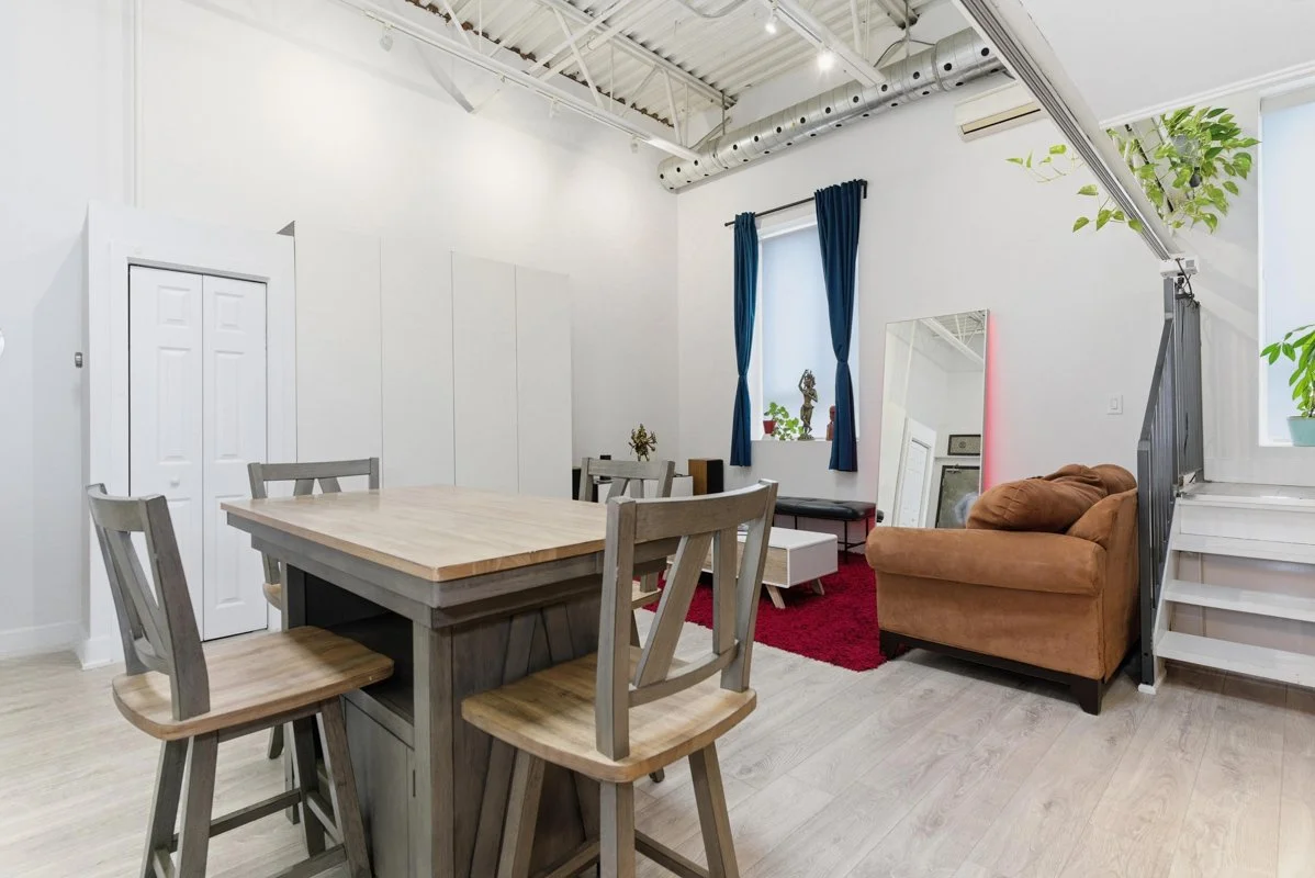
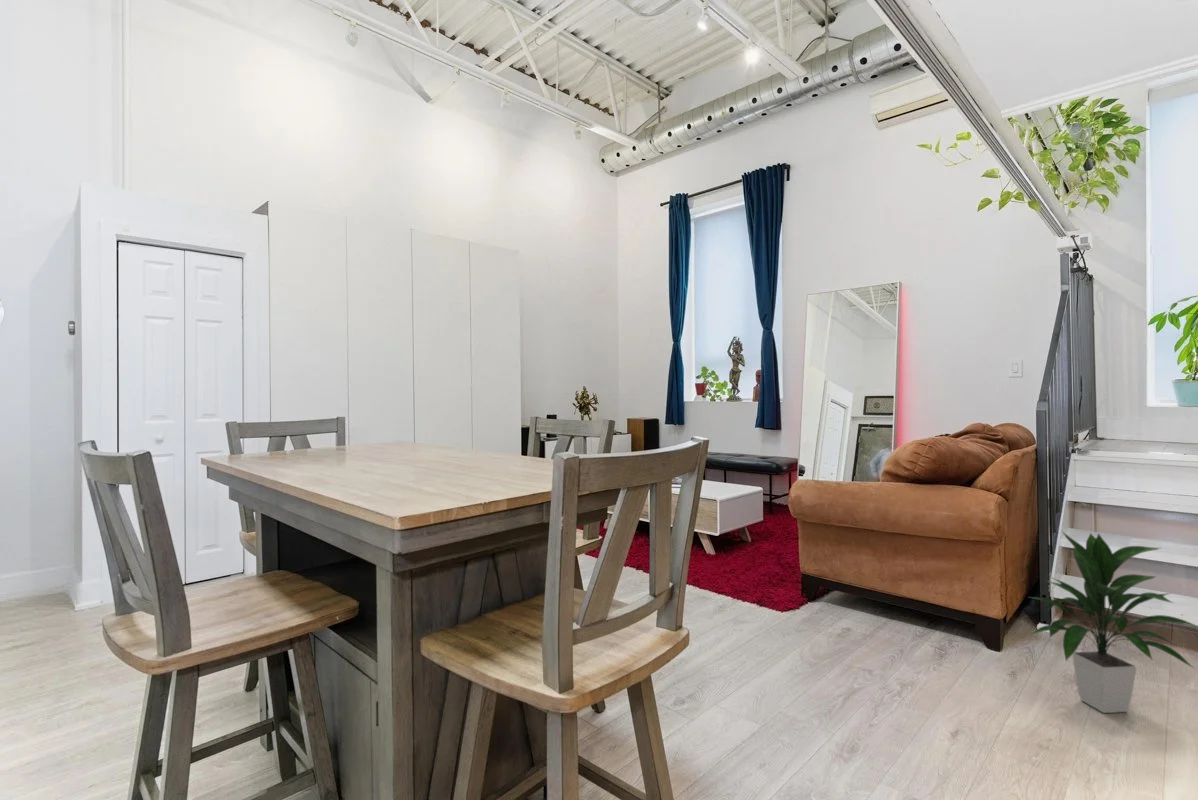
+ indoor plant [1029,530,1198,714]
